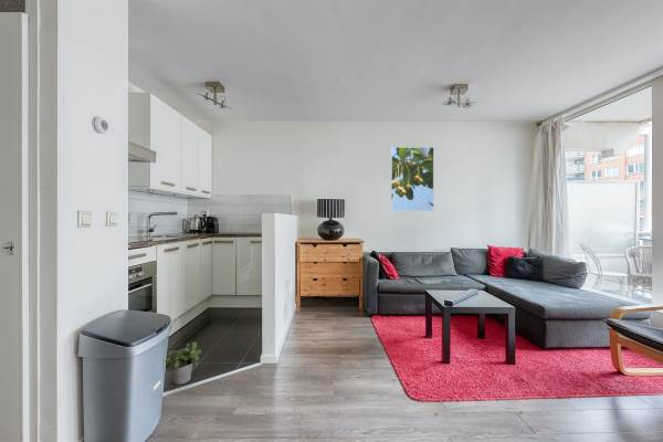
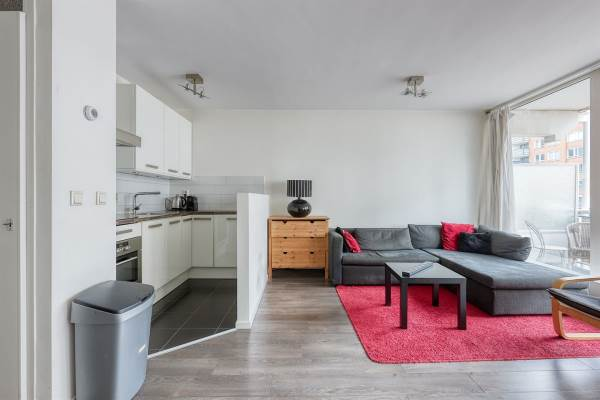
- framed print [390,146,435,212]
- potted plant [165,340,202,386]
